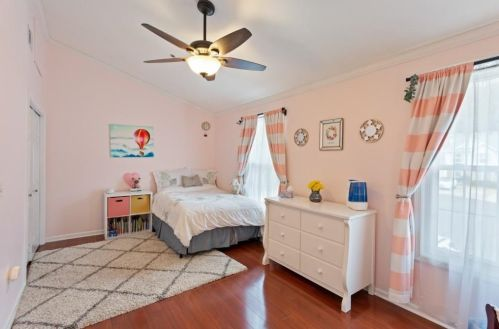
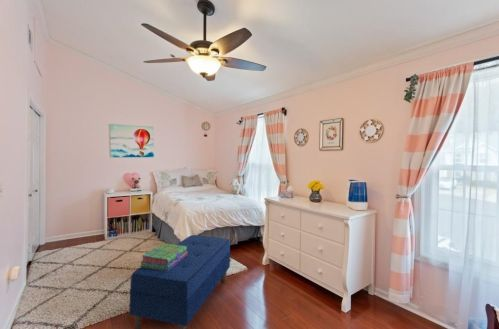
+ bench [129,234,231,329]
+ stack of books [139,242,188,271]
